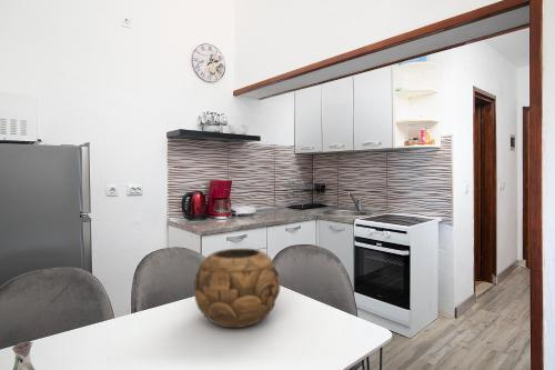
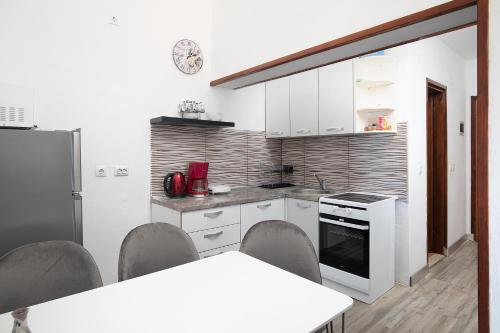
- decorative bowl [193,248,281,329]
